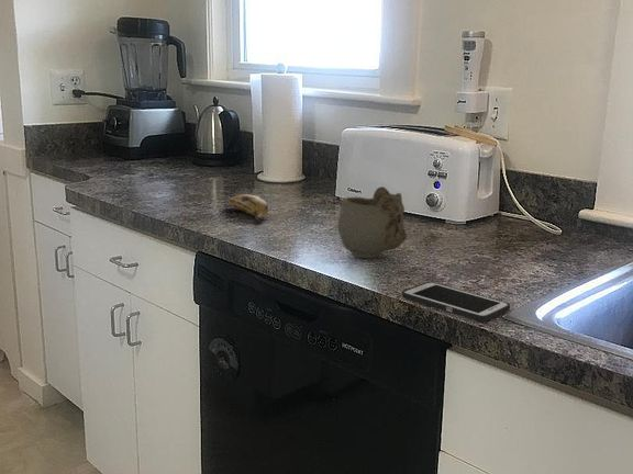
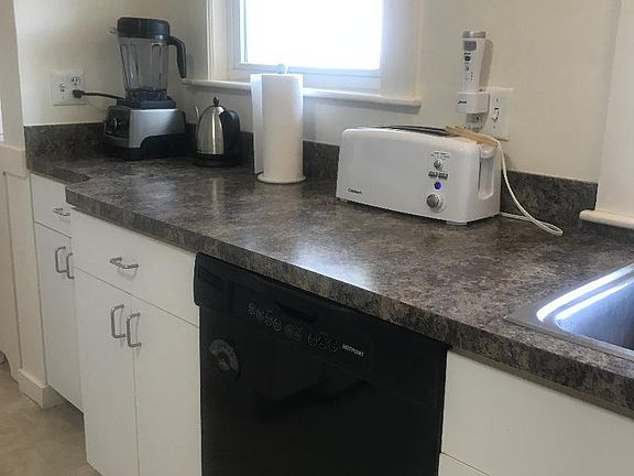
- cell phone [401,281,511,323]
- banana [226,193,269,224]
- mug [337,185,408,259]
